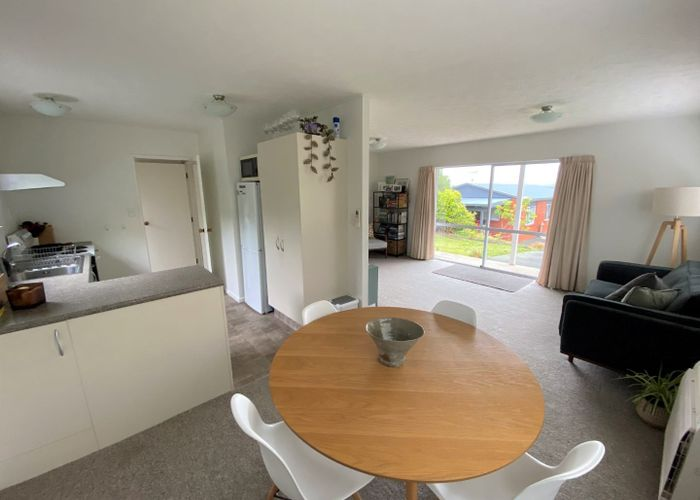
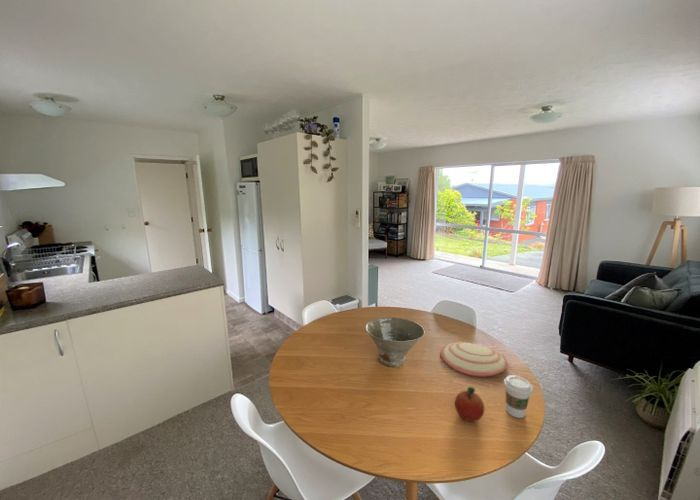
+ coffee cup [503,374,534,419]
+ fruit [454,386,485,423]
+ plate [440,341,508,378]
